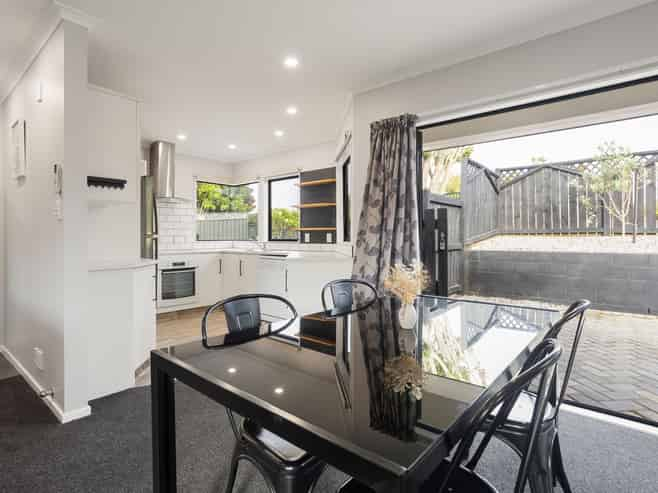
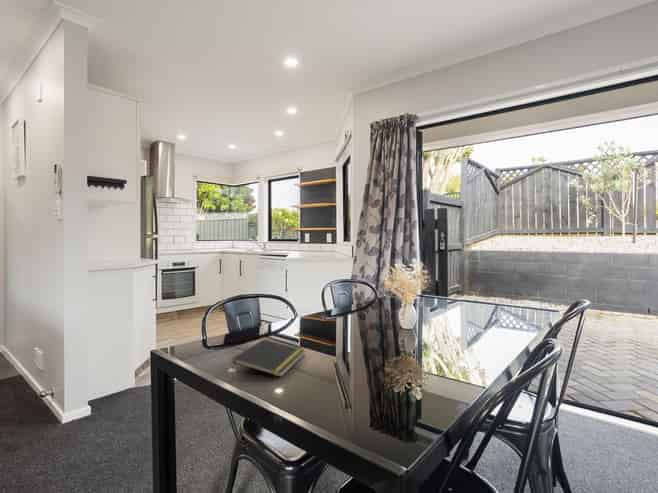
+ notepad [231,338,306,378]
